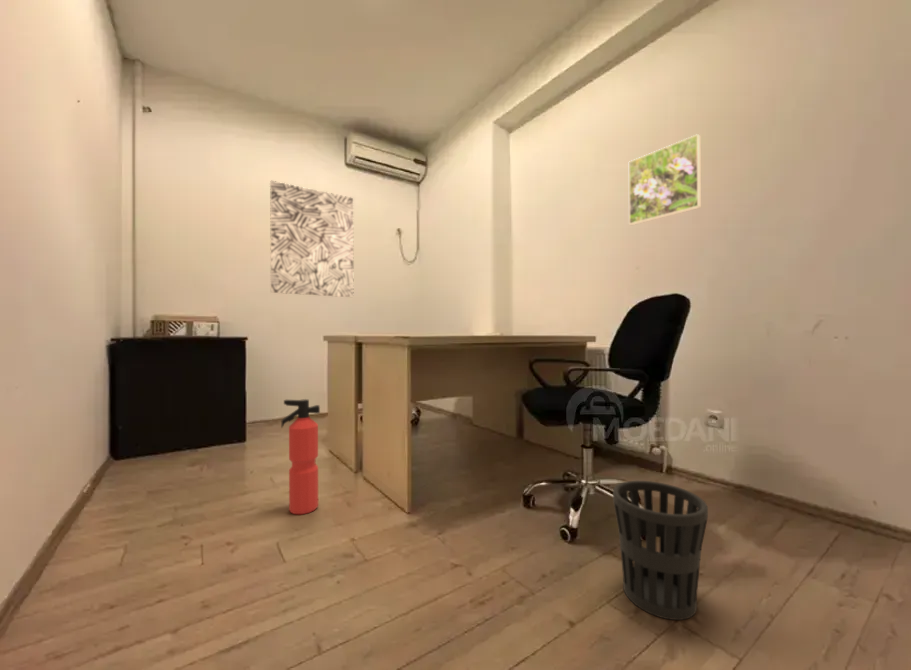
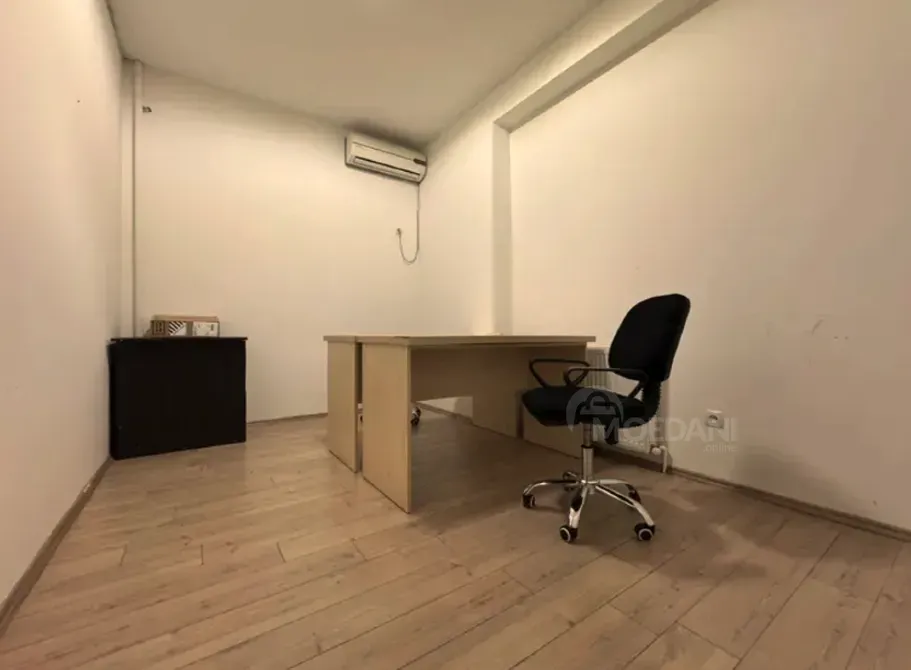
- fire extinguisher [281,398,321,515]
- wall art [269,180,354,298]
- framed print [628,133,702,226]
- wastebasket [612,480,709,621]
